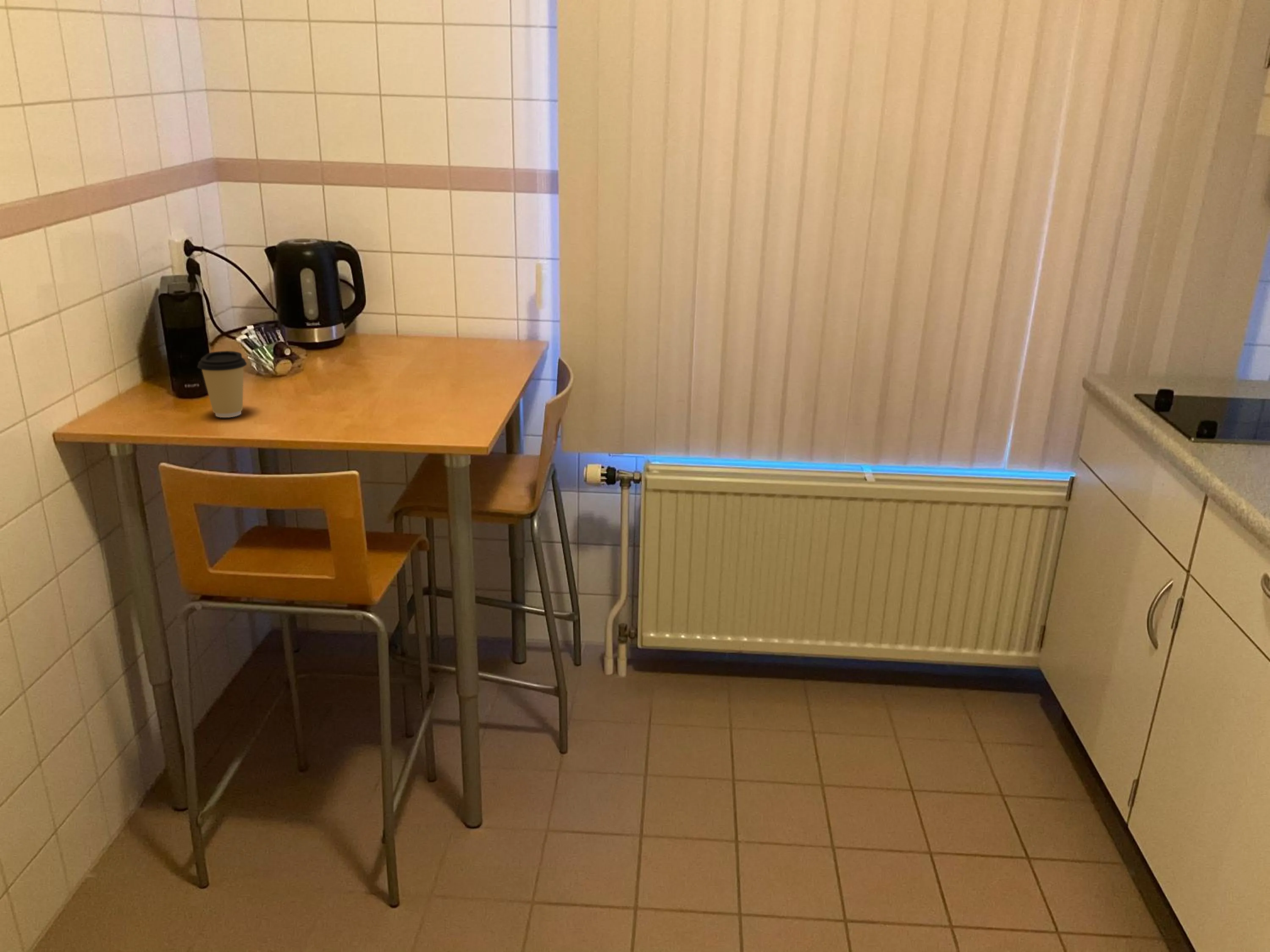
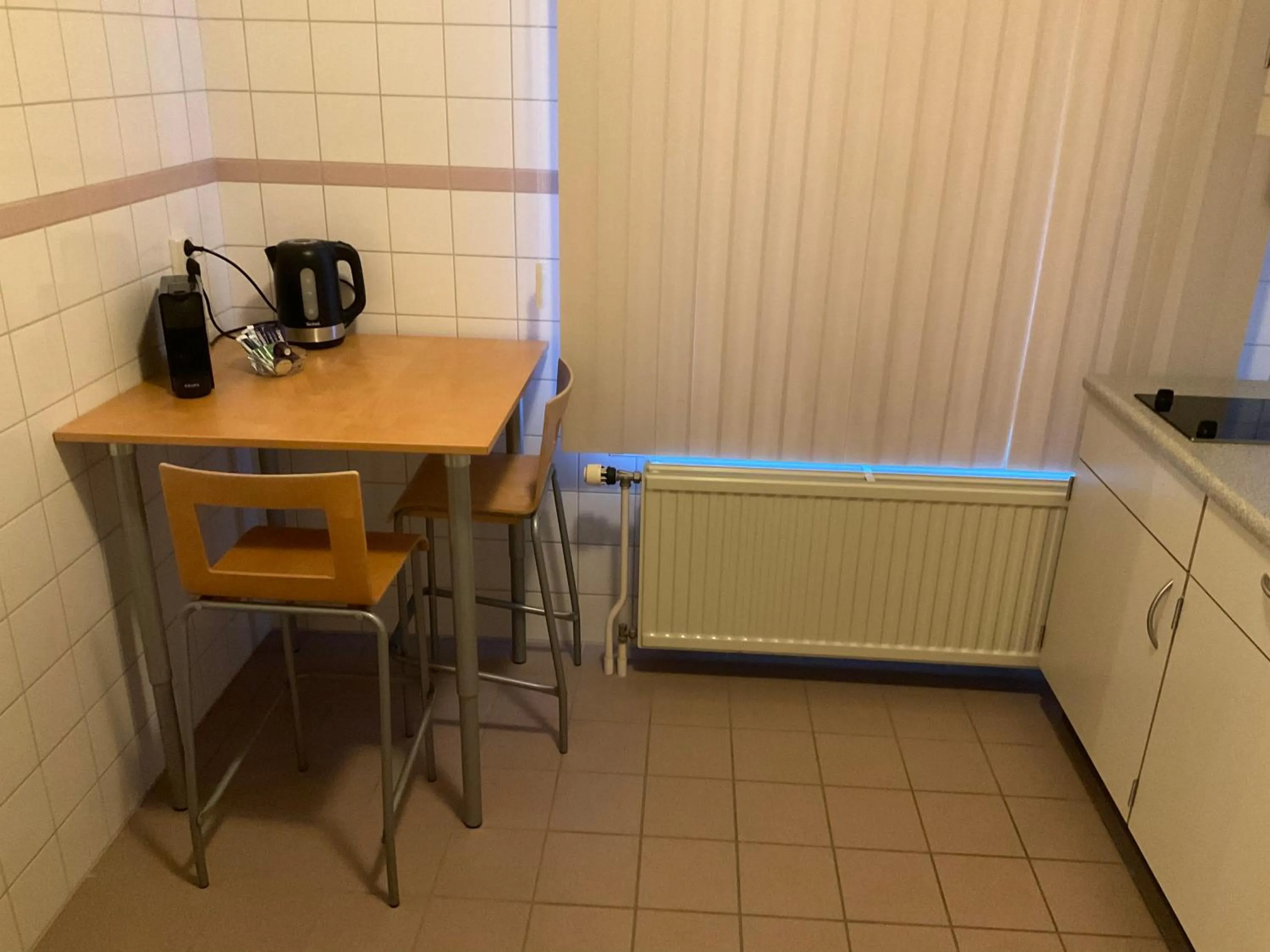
- coffee cup [197,350,247,418]
